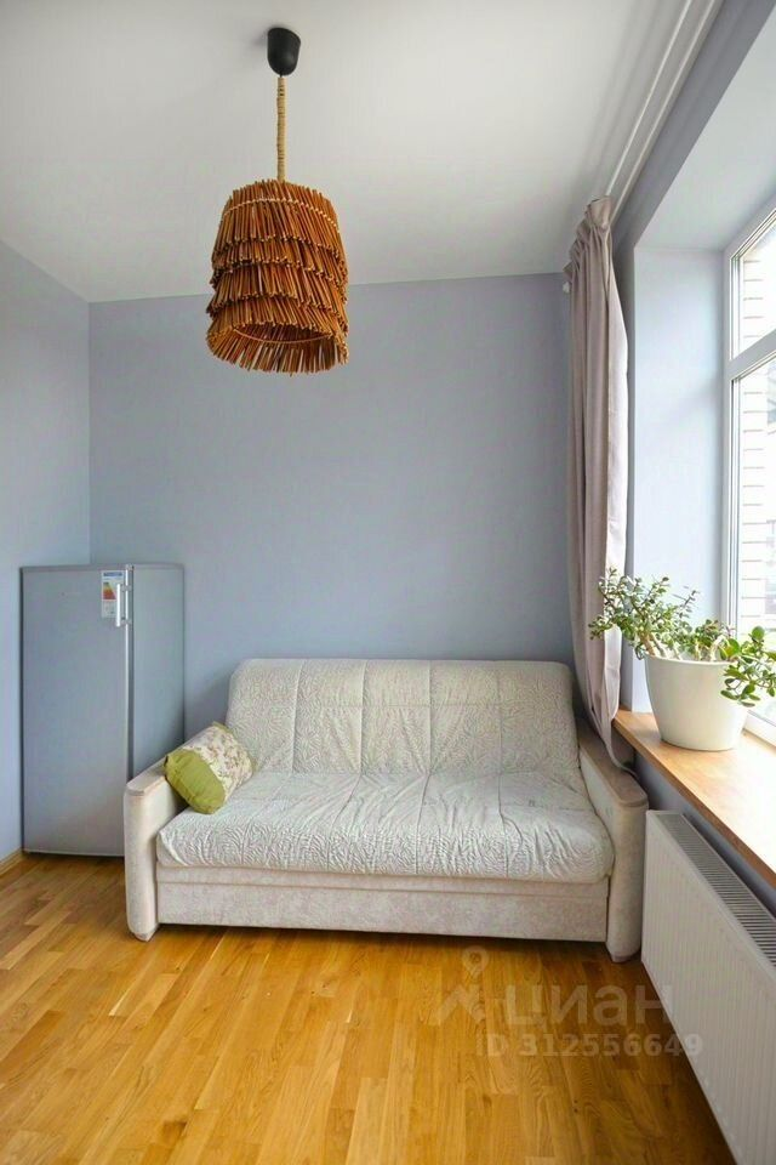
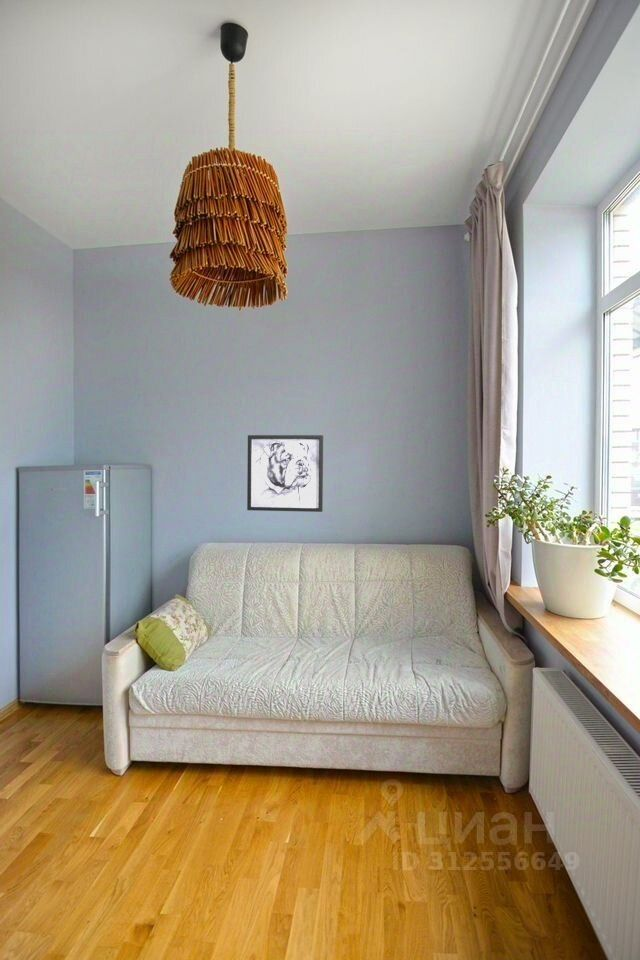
+ wall art [246,434,324,513]
